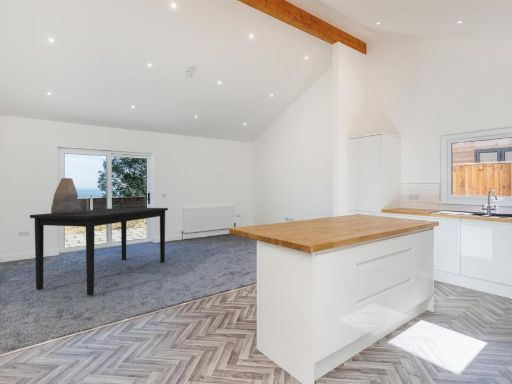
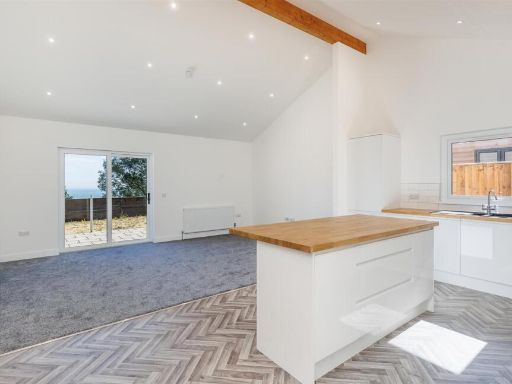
- decorative urn [50,177,82,214]
- dining table [29,206,169,296]
